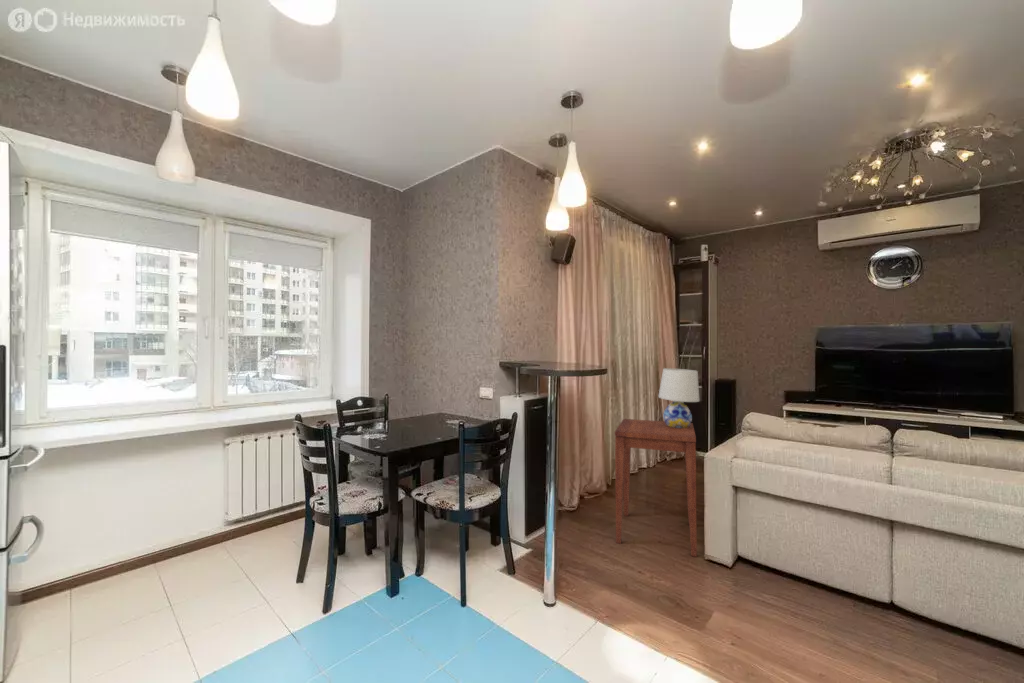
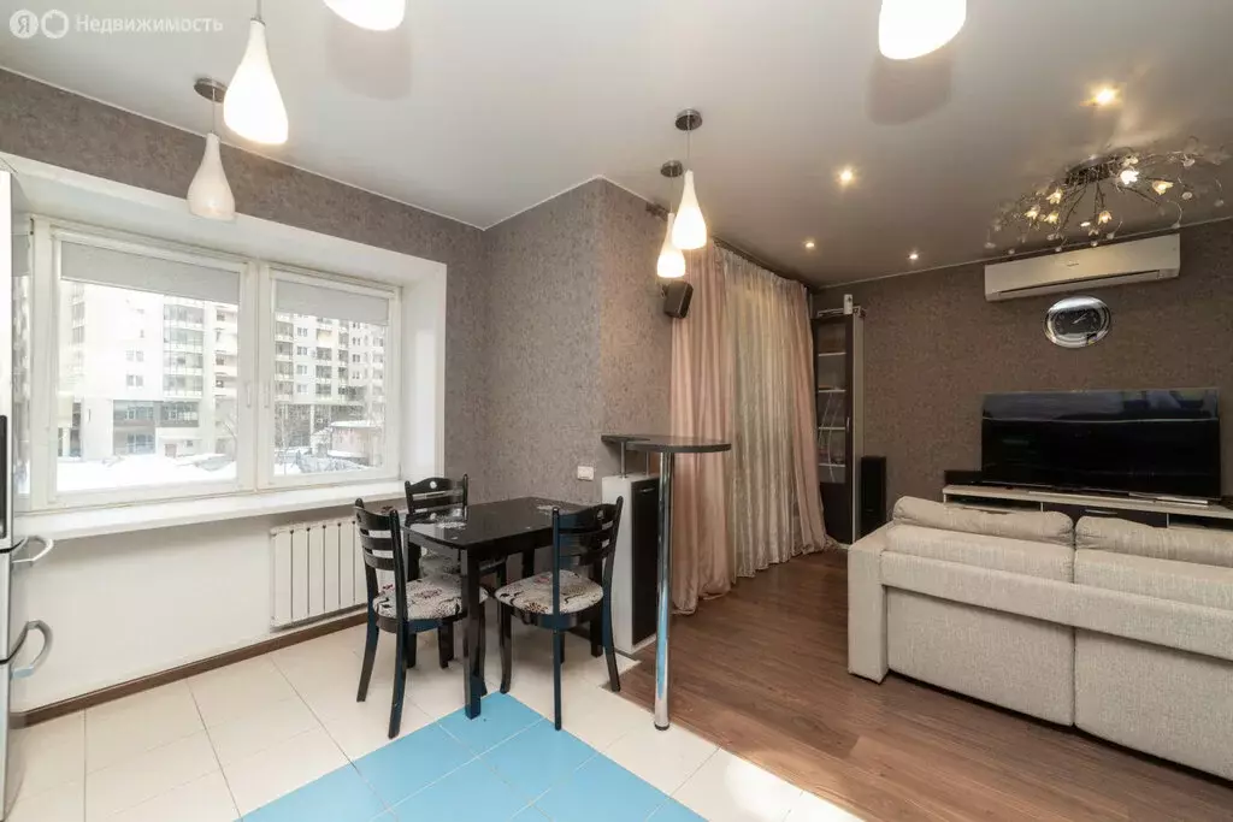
- side table [614,418,698,558]
- table lamp [657,367,700,428]
